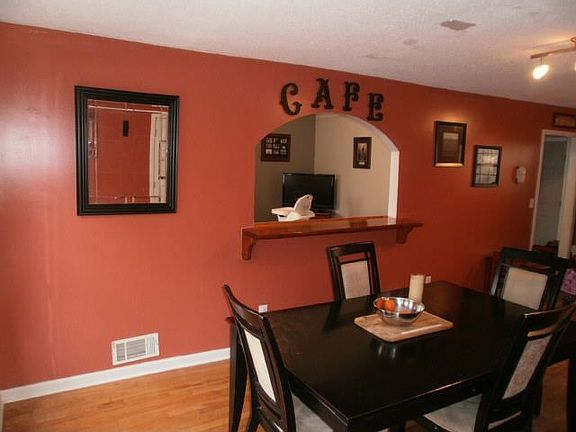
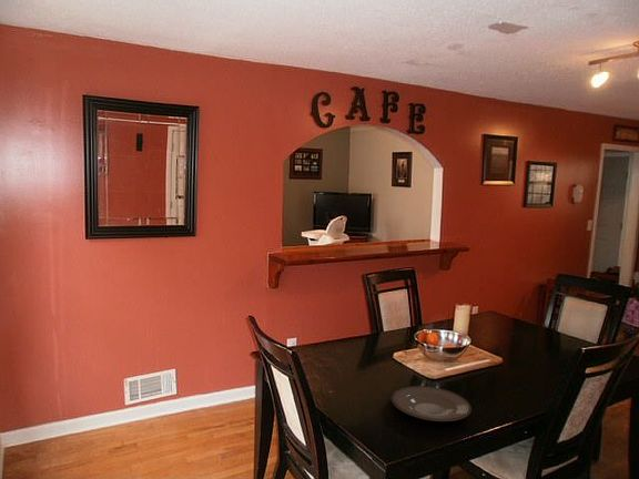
+ plate [390,385,473,422]
